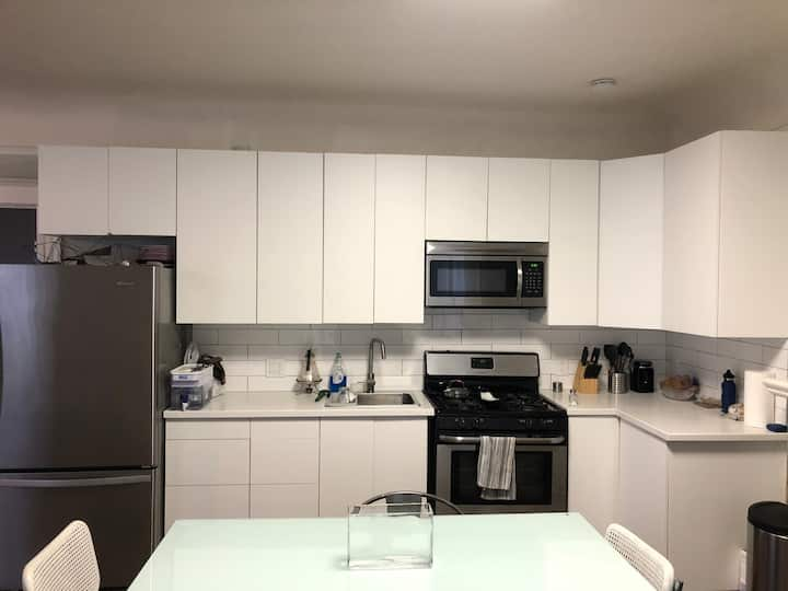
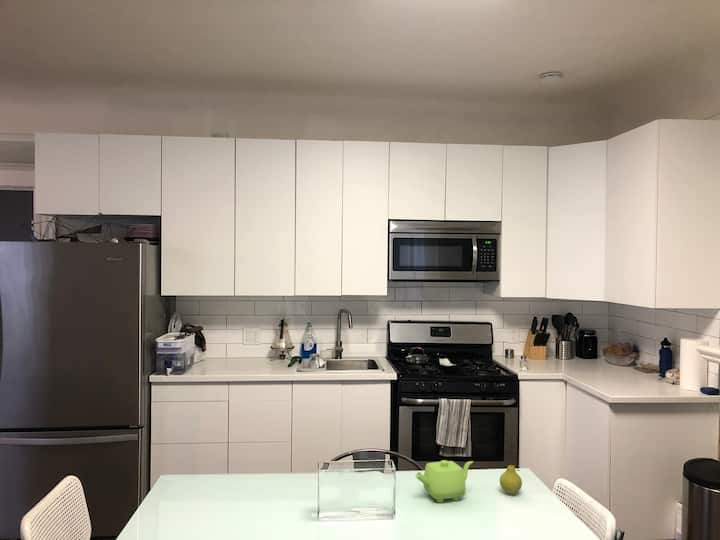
+ fruit [499,456,523,495]
+ teapot [415,459,474,504]
